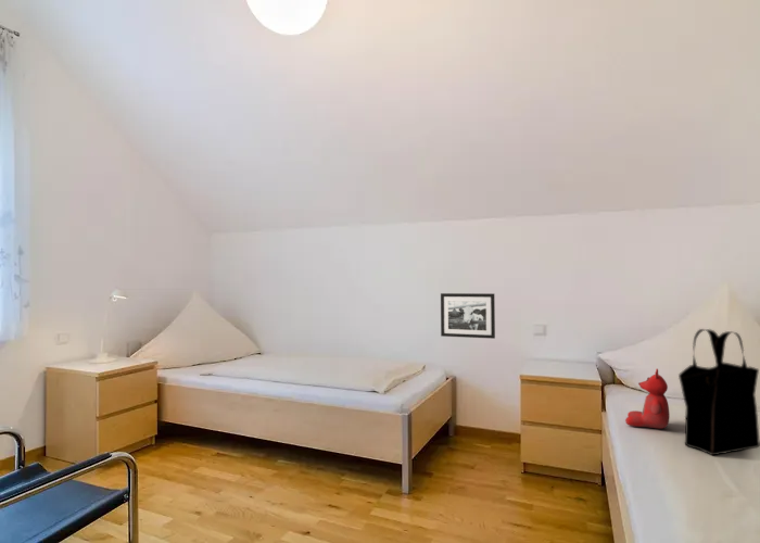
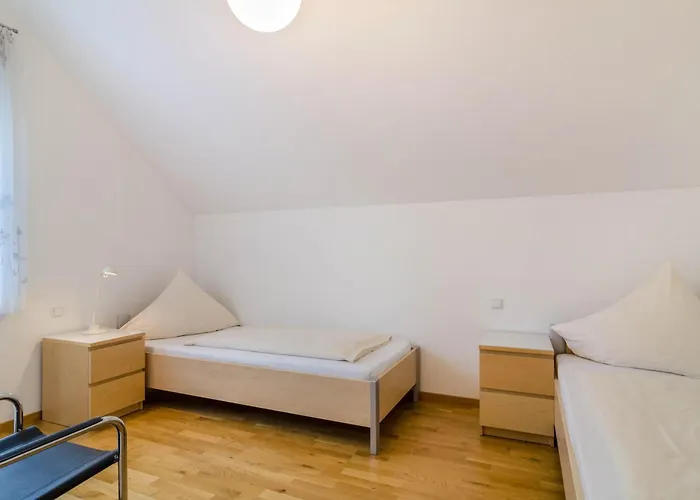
- stuffed bear [624,368,671,429]
- picture frame [440,292,496,340]
- tote bag [677,328,760,457]
